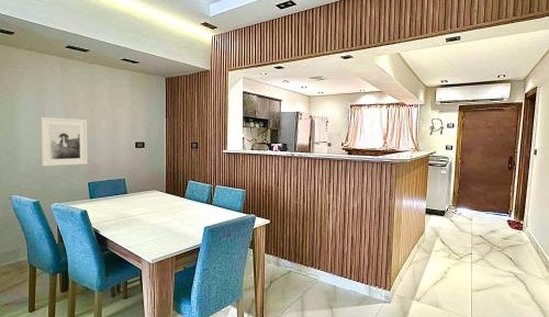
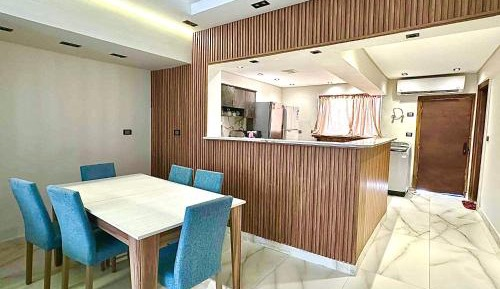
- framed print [40,116,89,167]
